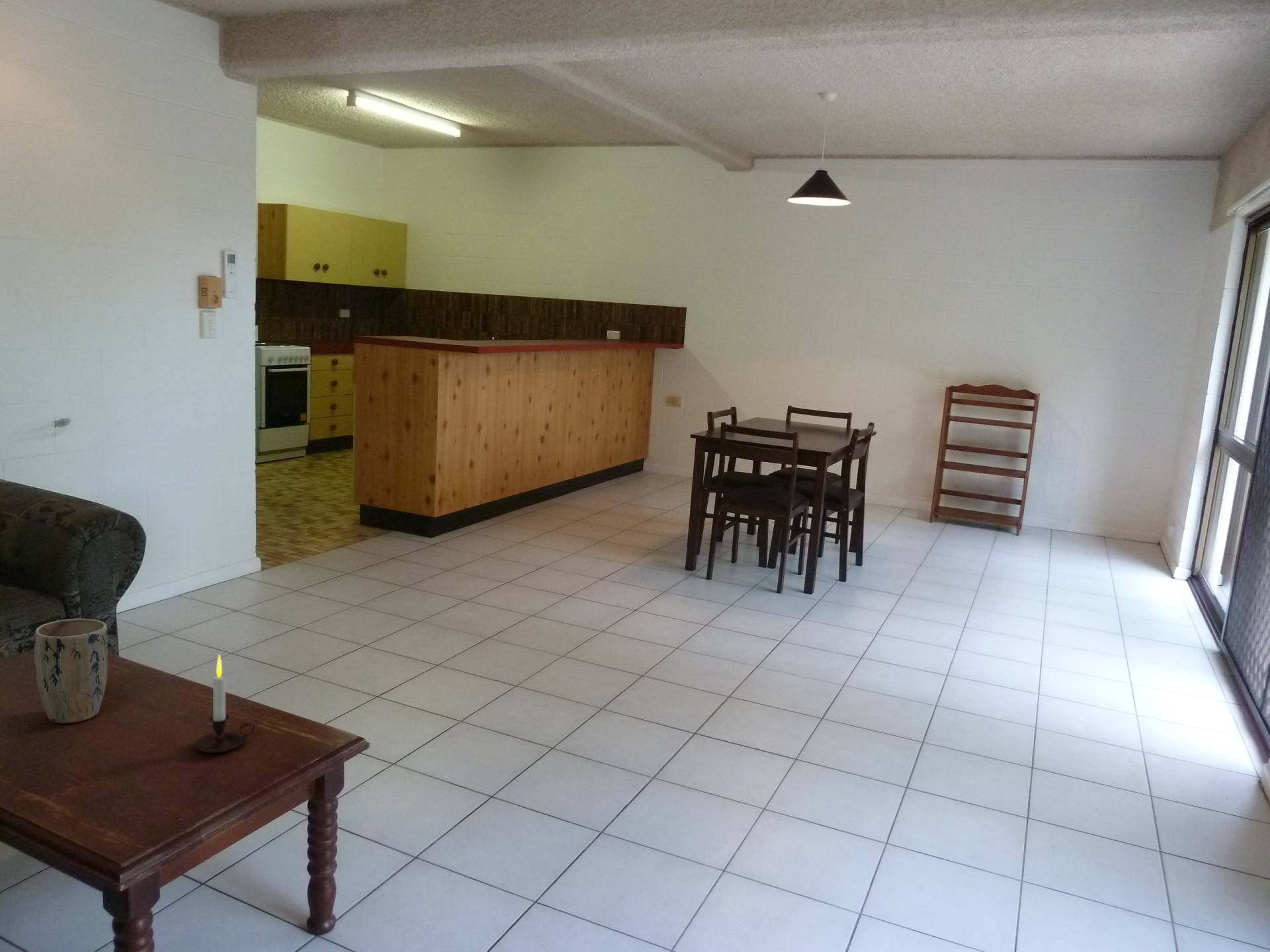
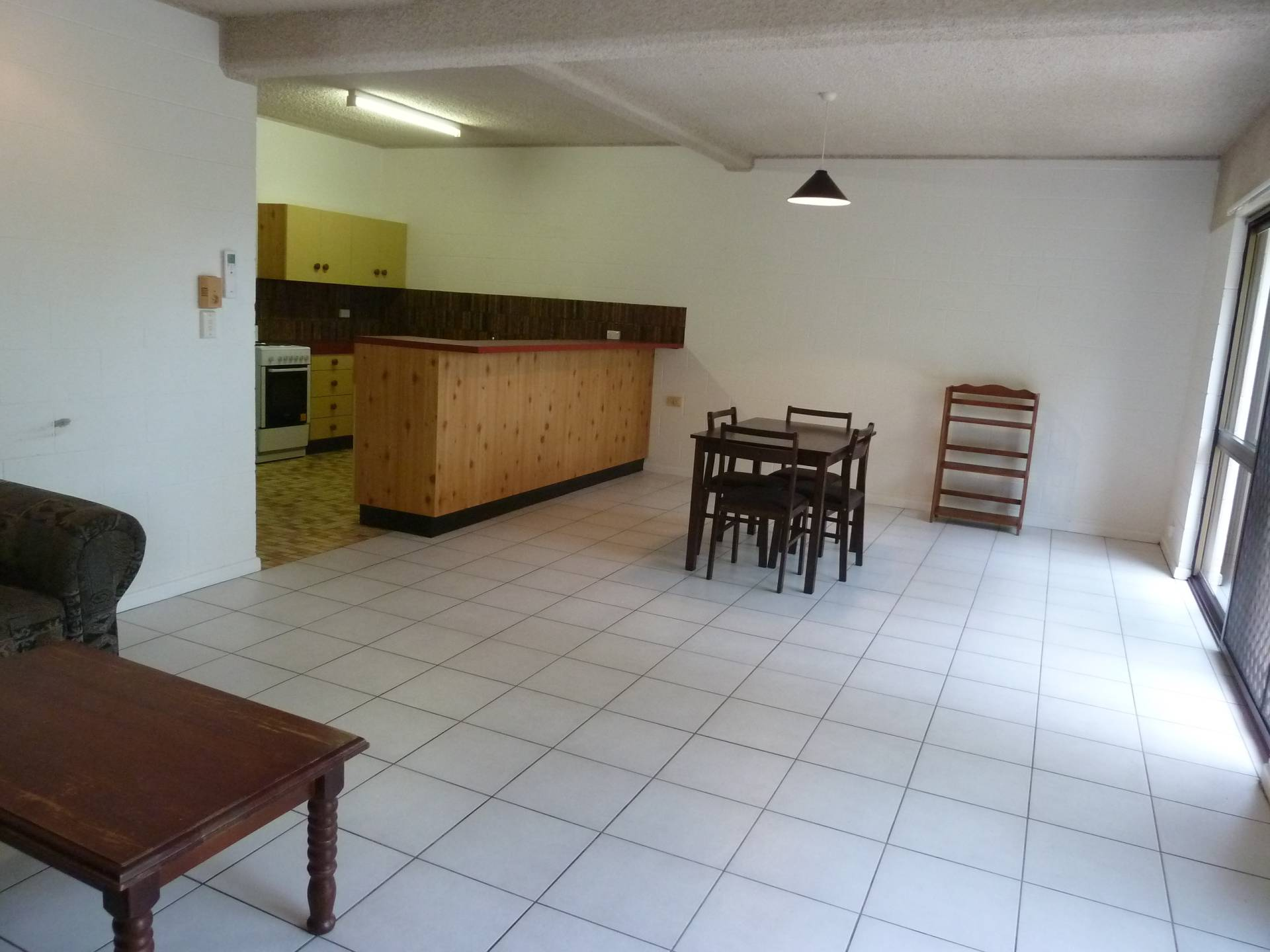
- plant pot [33,618,108,724]
- candle [194,653,255,754]
